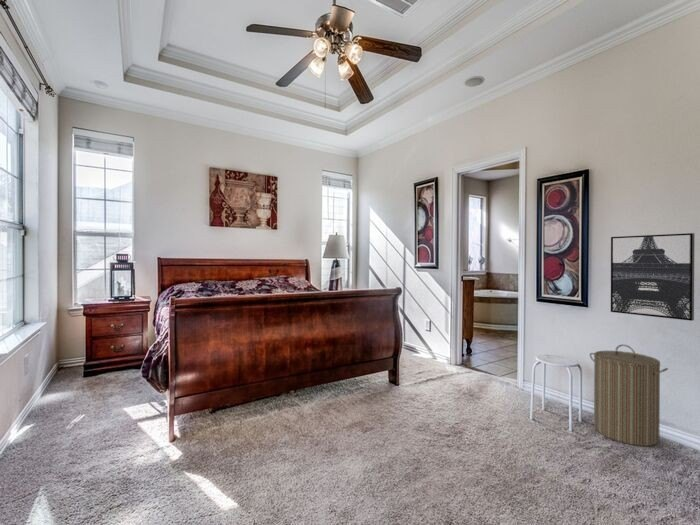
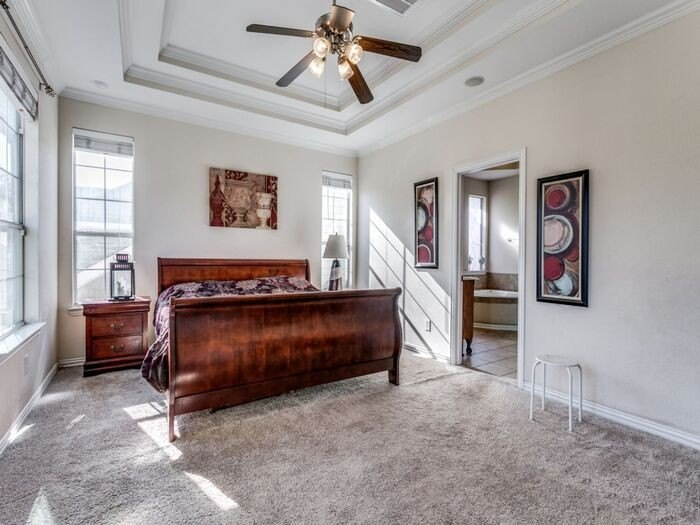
- wall art [610,232,696,322]
- laundry hamper [589,344,669,447]
